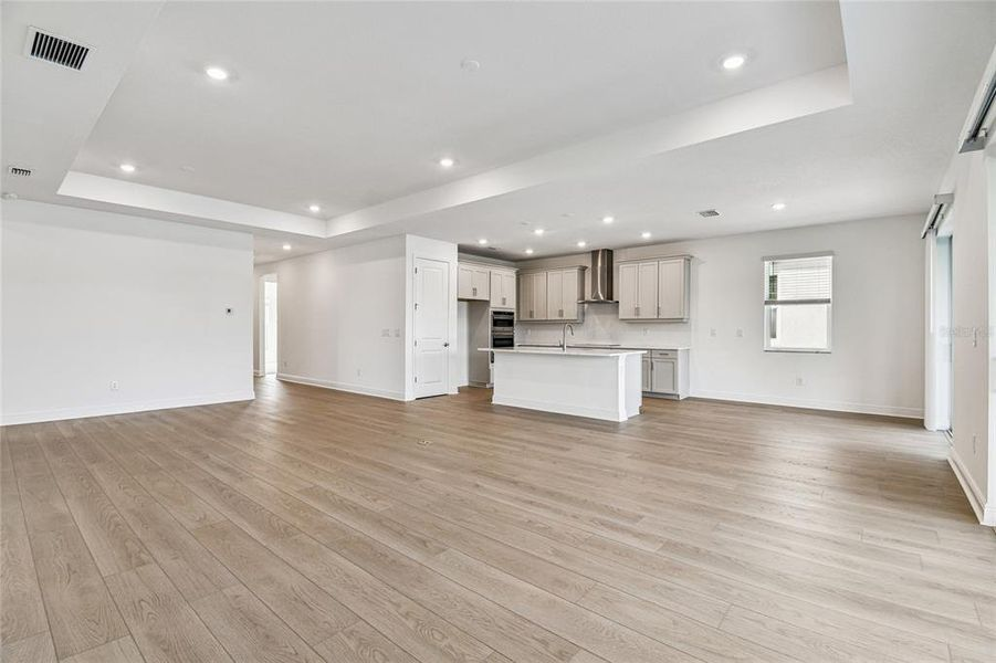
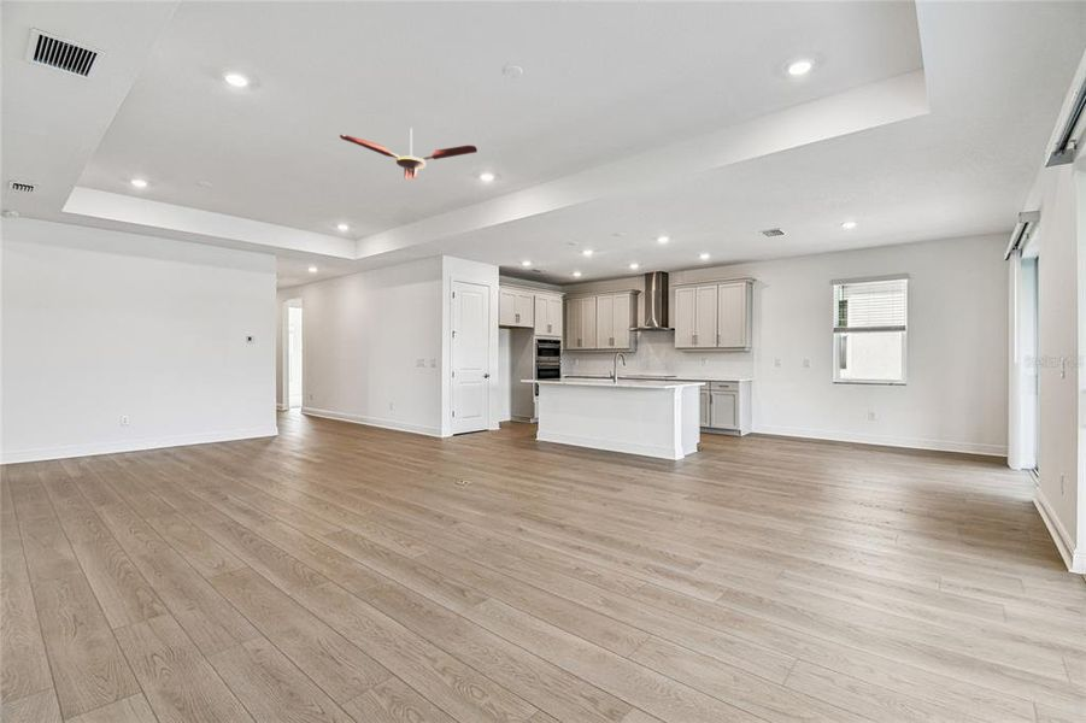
+ ceiling fan [339,127,479,181]
